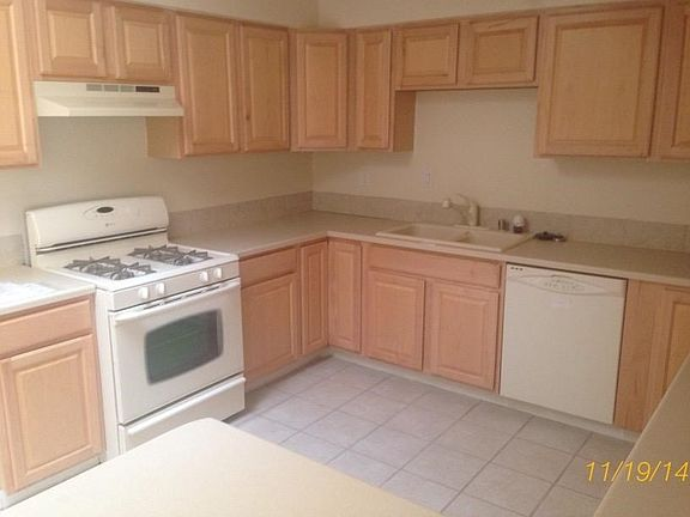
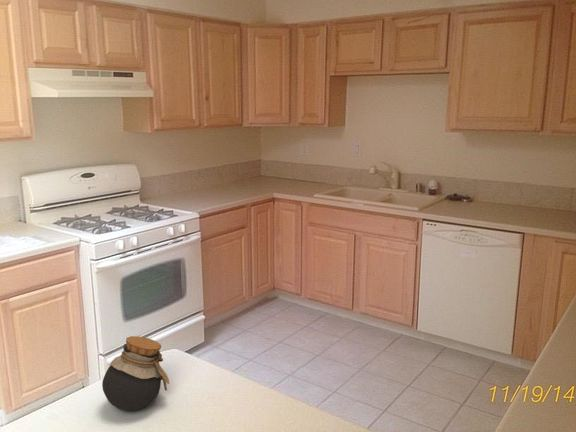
+ jar [101,335,170,412]
